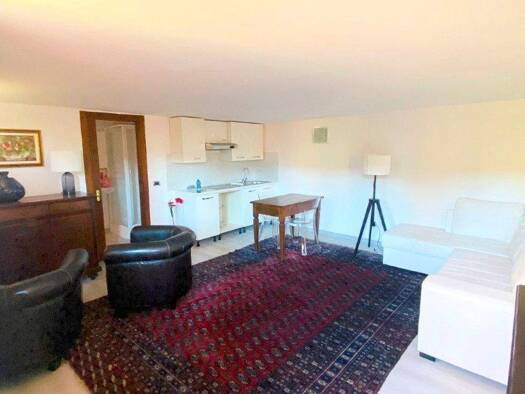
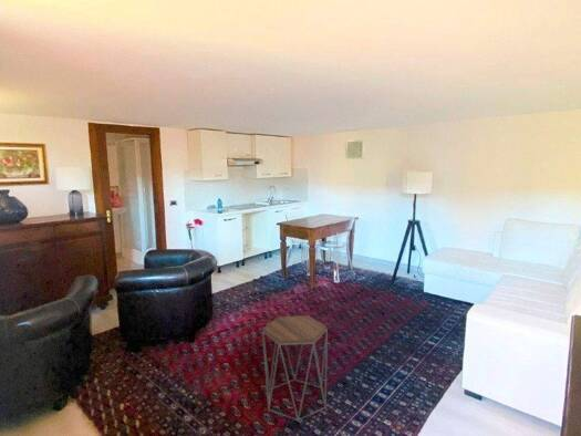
+ side table [261,314,329,423]
